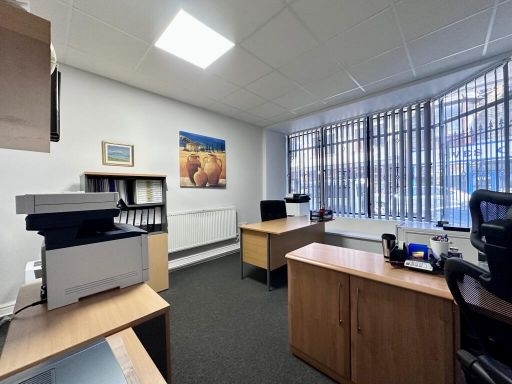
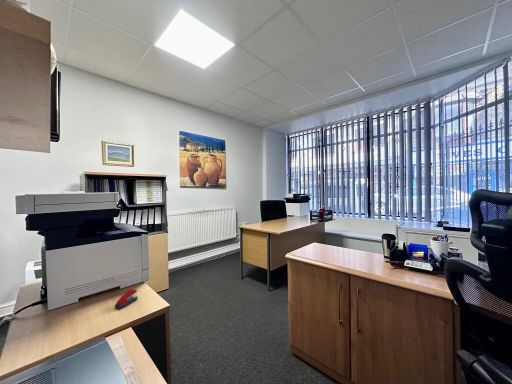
+ stapler [114,288,139,309]
